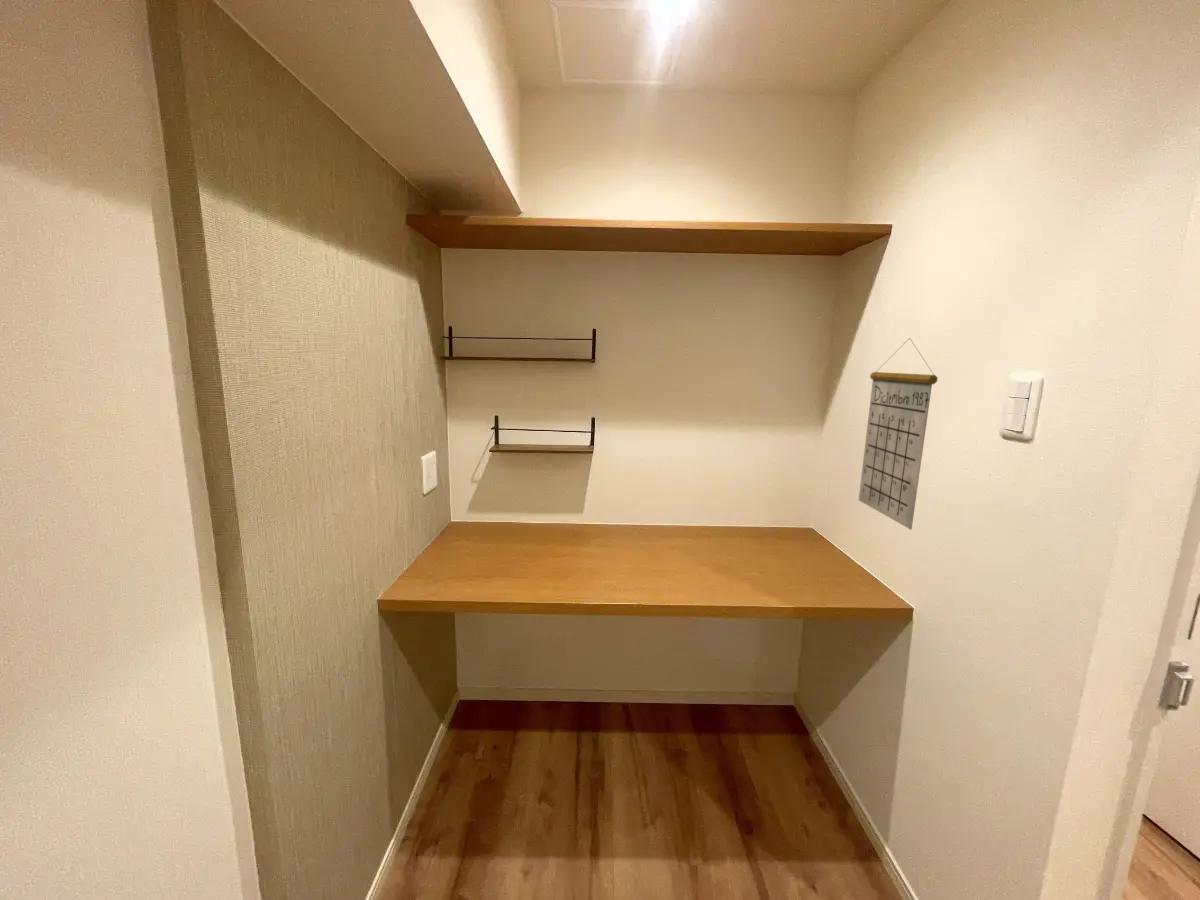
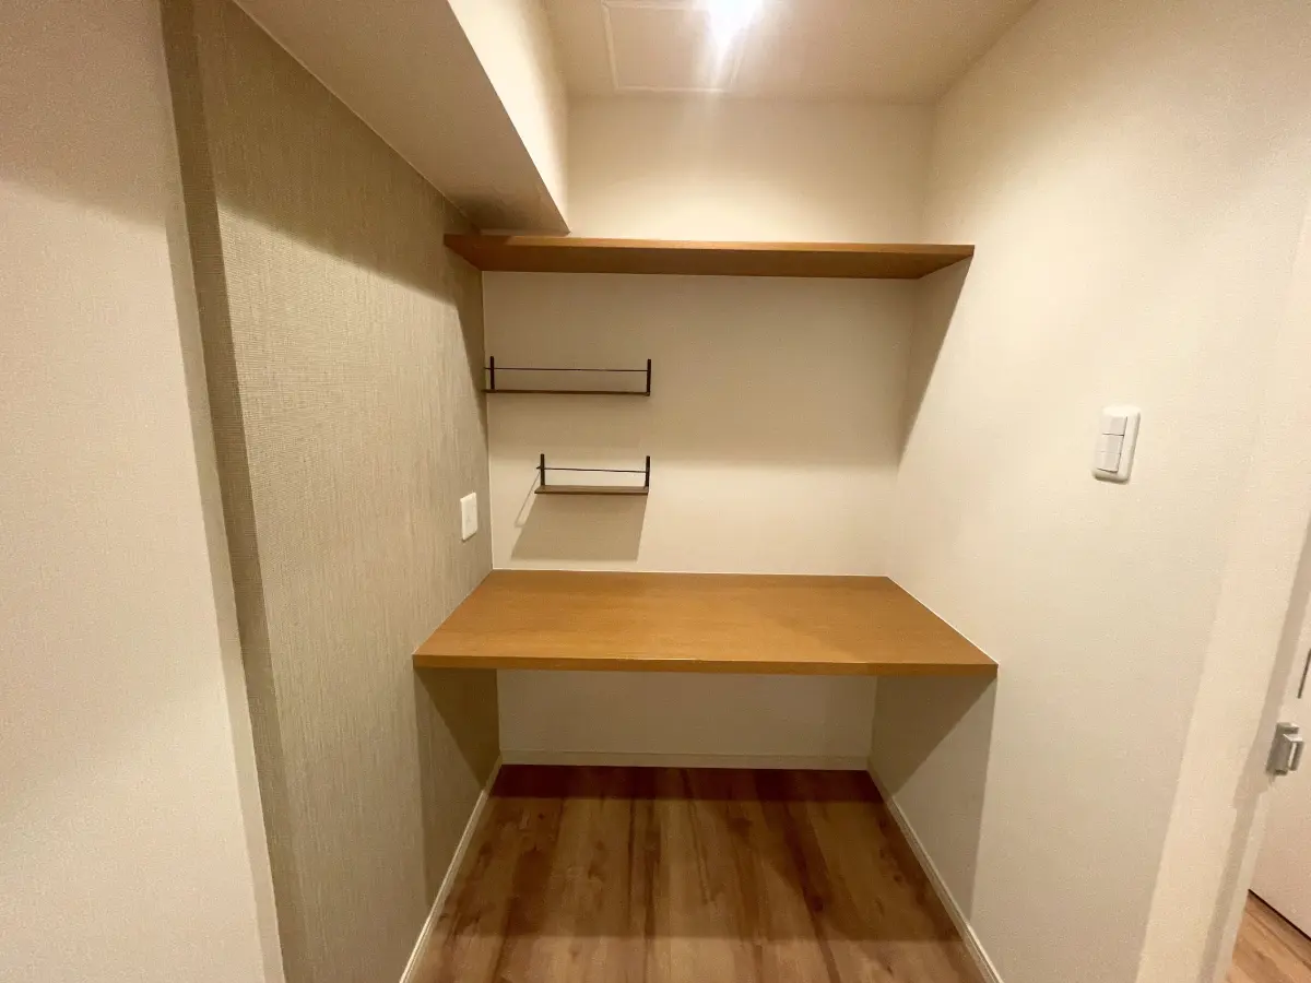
- calendar [858,337,939,531]
